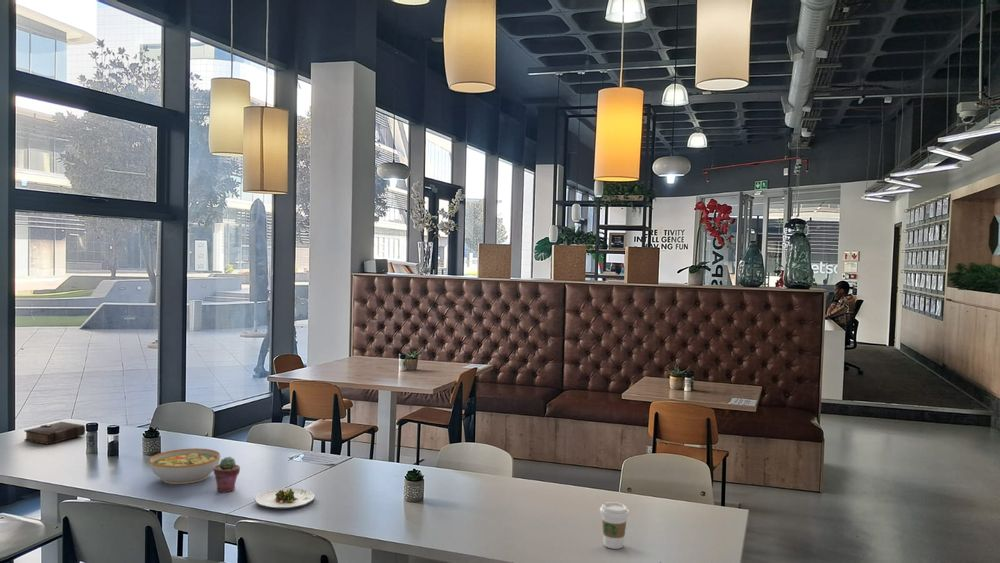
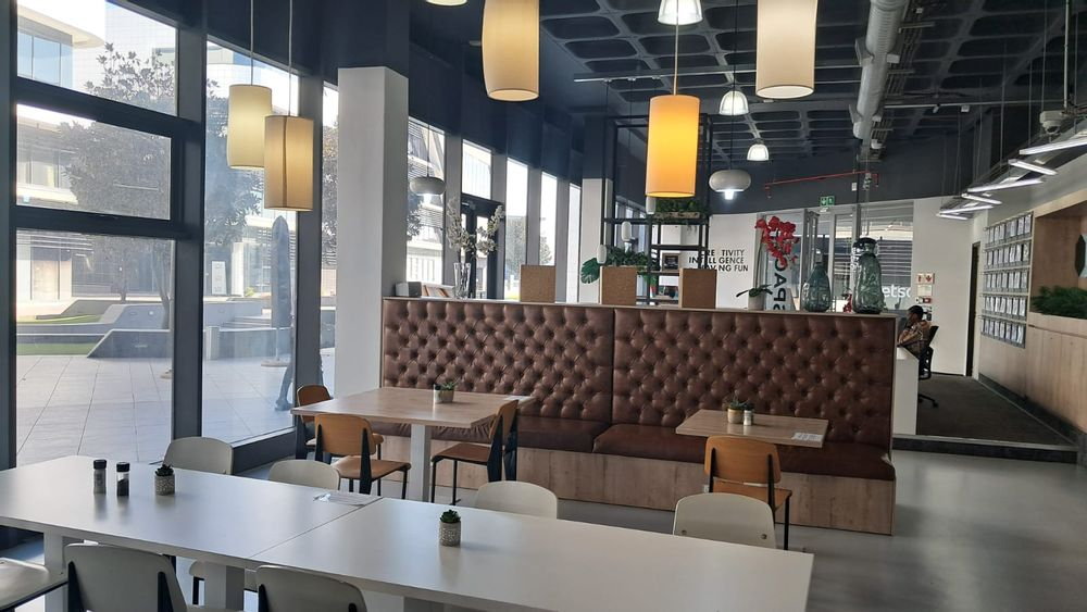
- salad plate [254,487,316,510]
- coffee cup [599,501,630,550]
- book [23,421,87,446]
- bowl [149,447,221,485]
- potted succulent [213,456,241,493]
